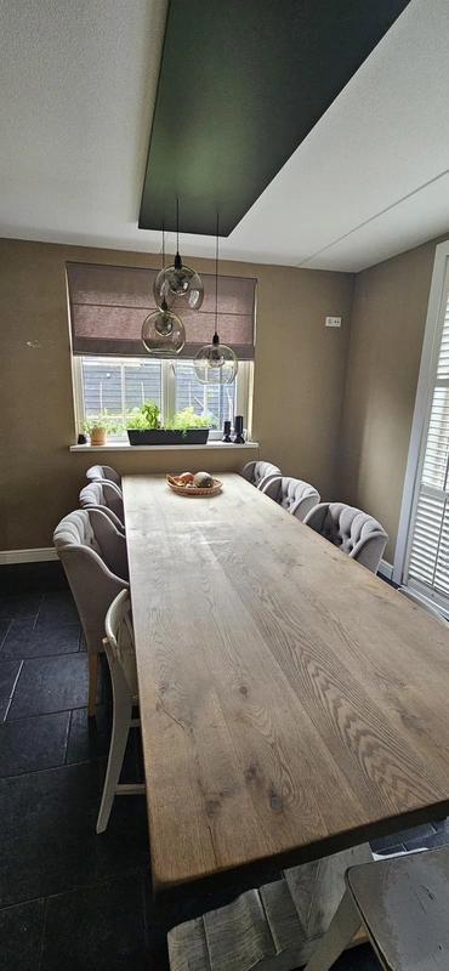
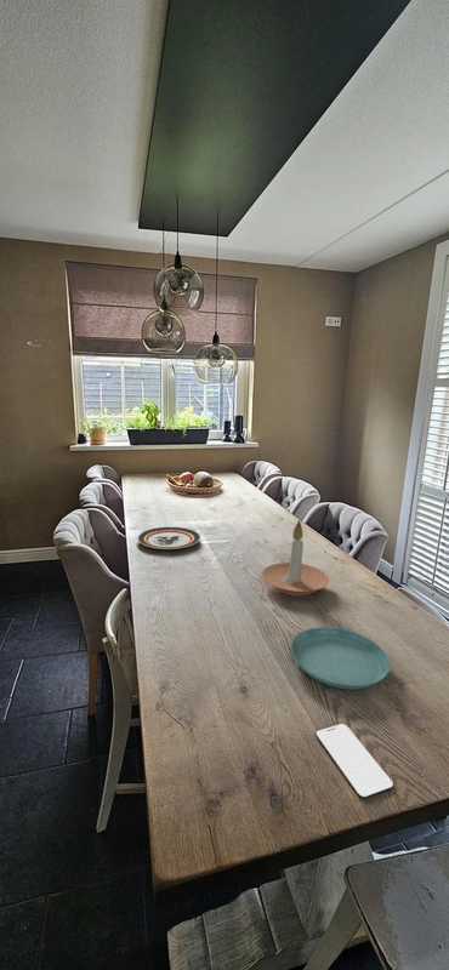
+ plate [136,526,201,550]
+ saucer [290,626,391,691]
+ candle holder [261,519,330,597]
+ smartphone [314,723,394,800]
